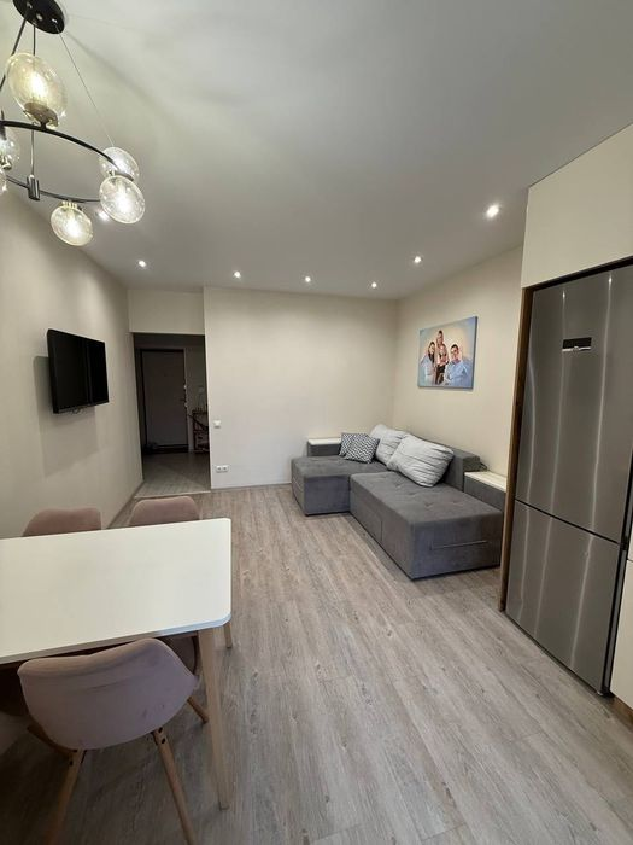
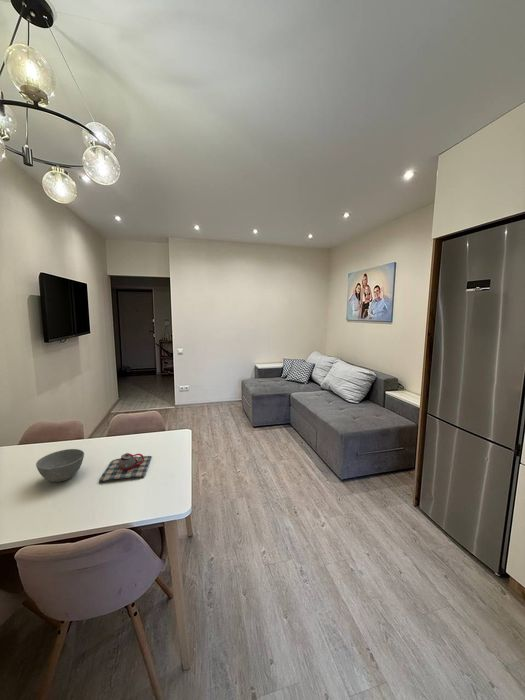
+ teapot [98,452,153,483]
+ bowl [35,448,85,483]
